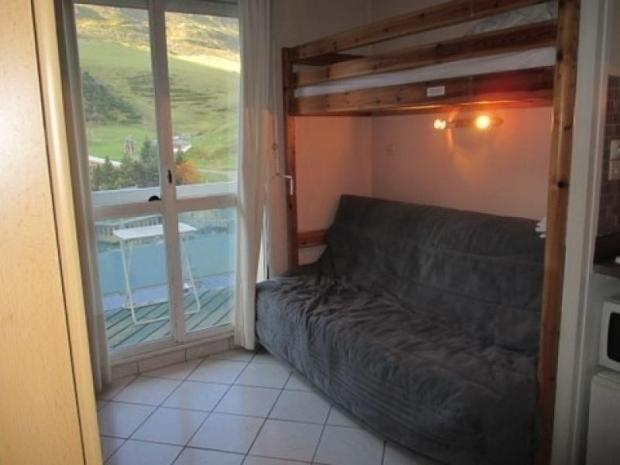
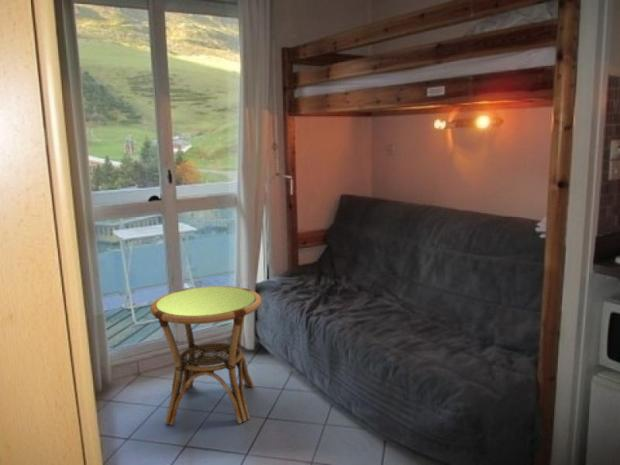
+ side table [149,285,263,426]
